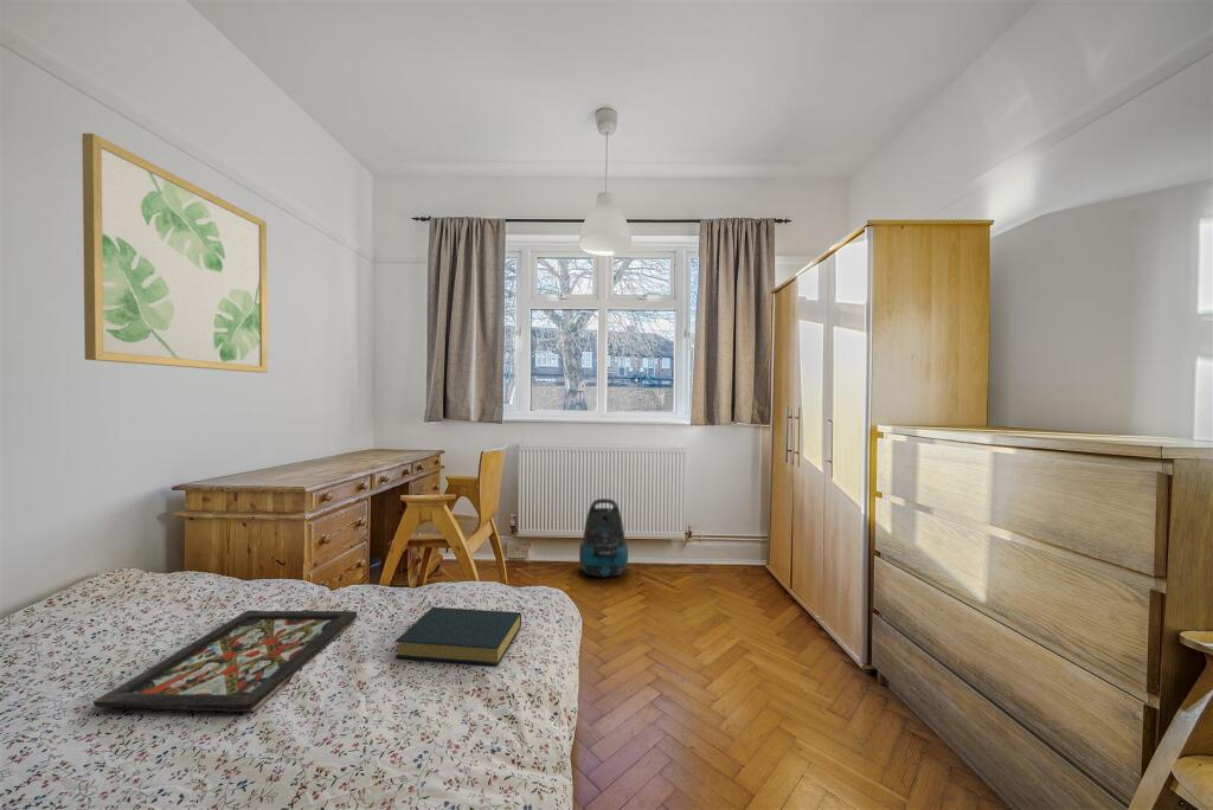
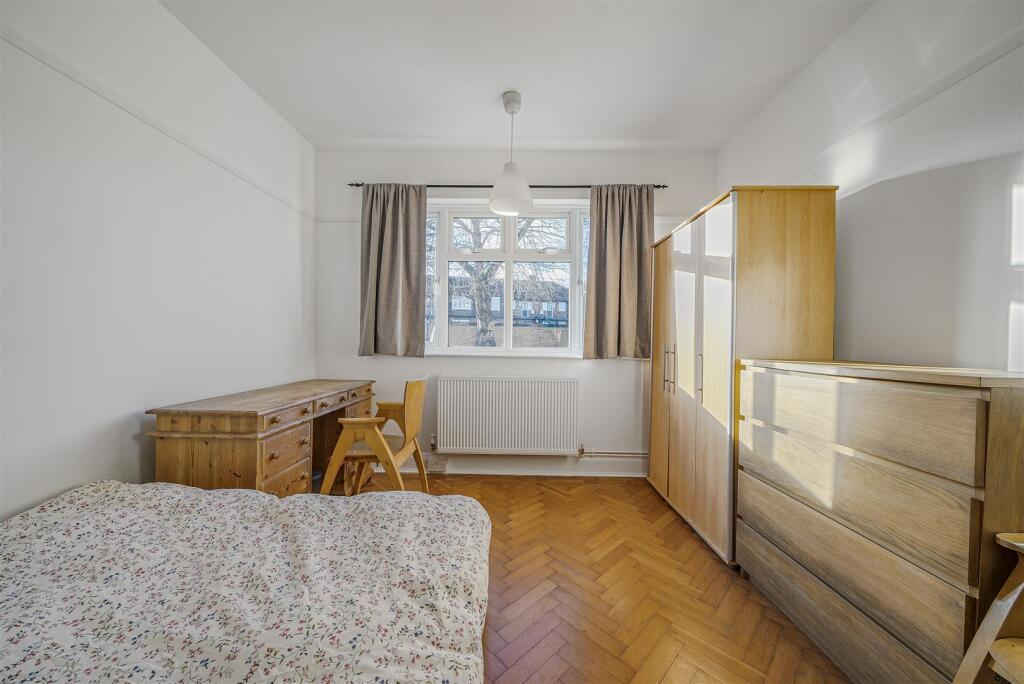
- hardback book [394,606,522,667]
- vacuum cleaner [578,497,629,579]
- wall art [81,133,269,374]
- decorative tray [92,609,358,713]
